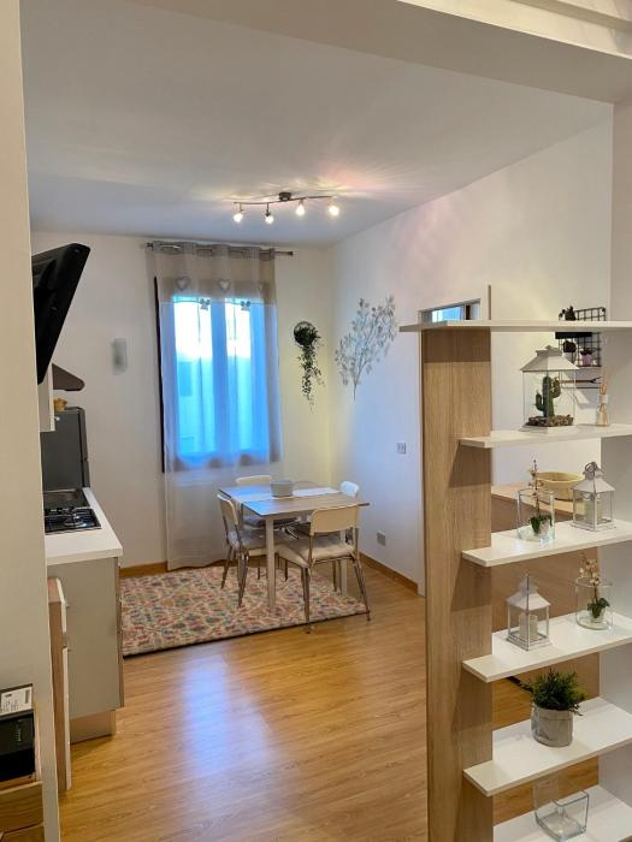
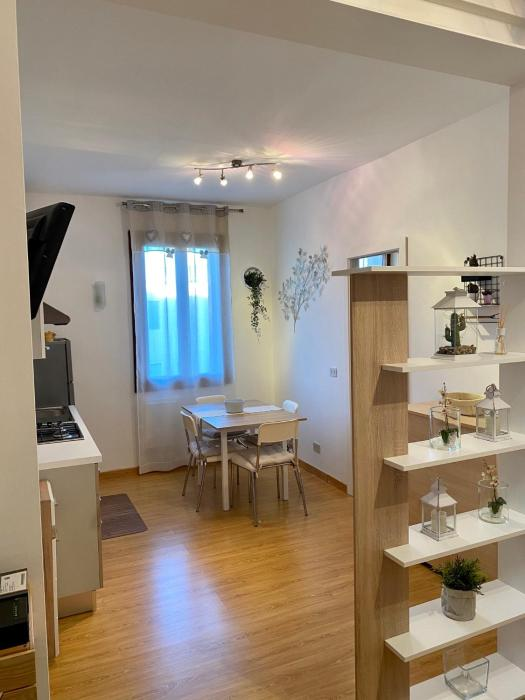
- rug [119,565,372,657]
